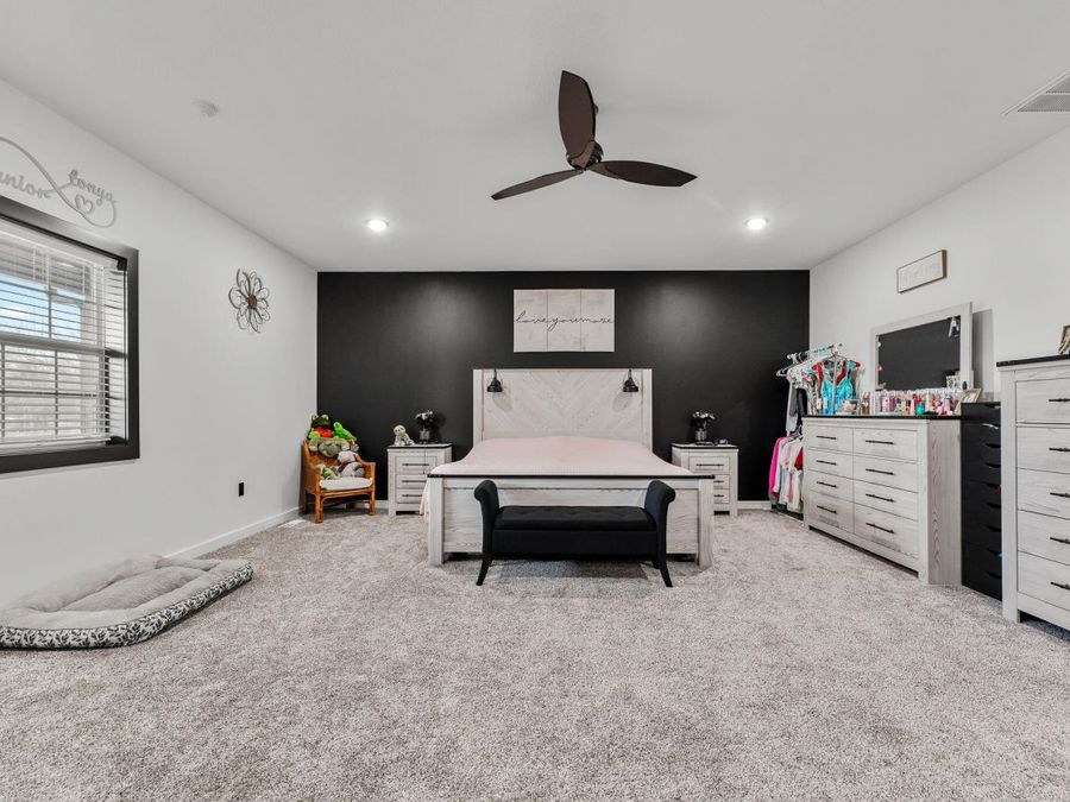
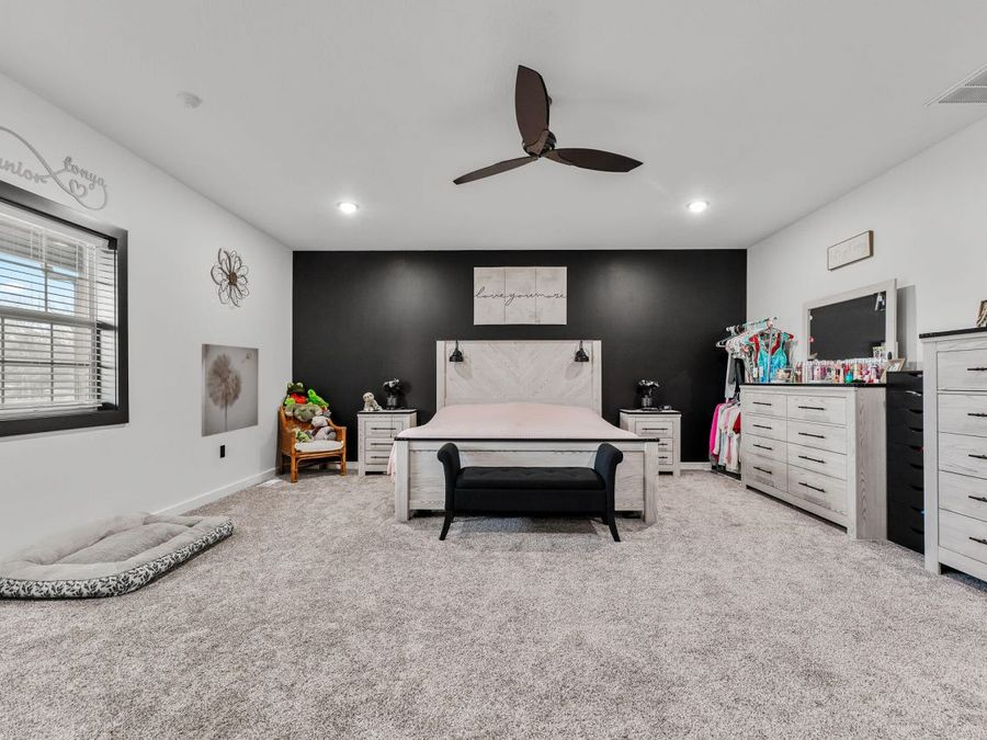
+ wall art [201,343,260,437]
